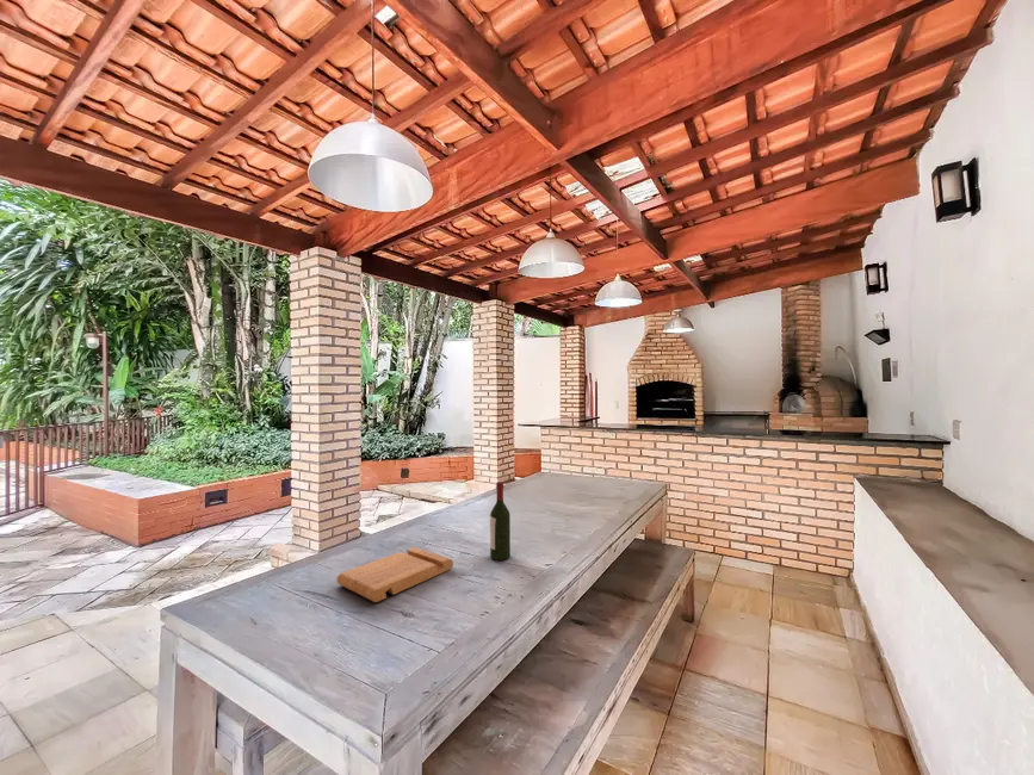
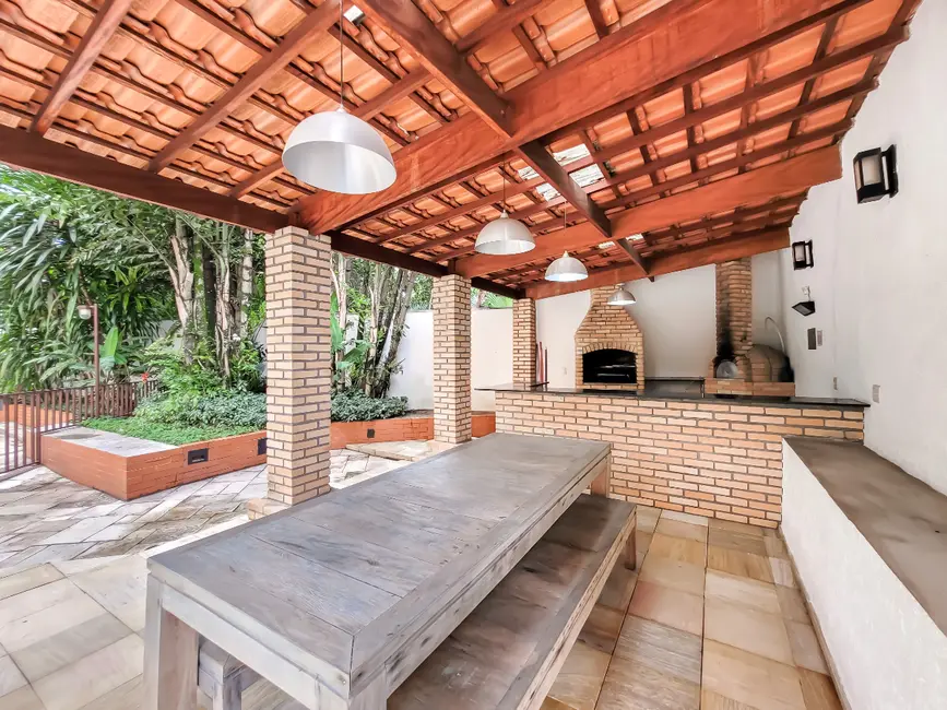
- wine bottle [489,480,512,562]
- cutting board [335,546,454,603]
